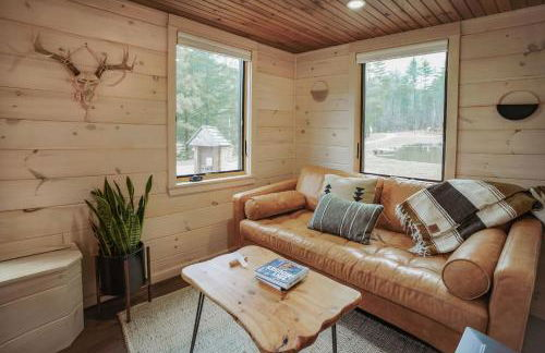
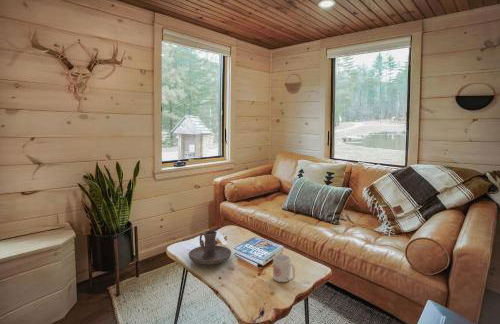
+ candle holder [188,230,232,266]
+ mug [272,254,296,283]
